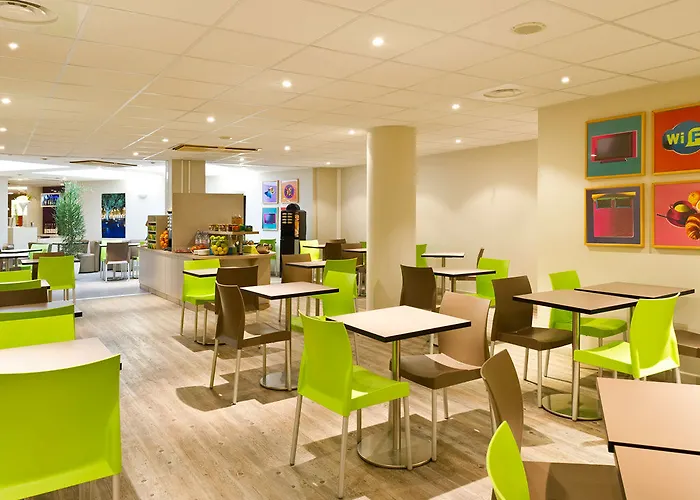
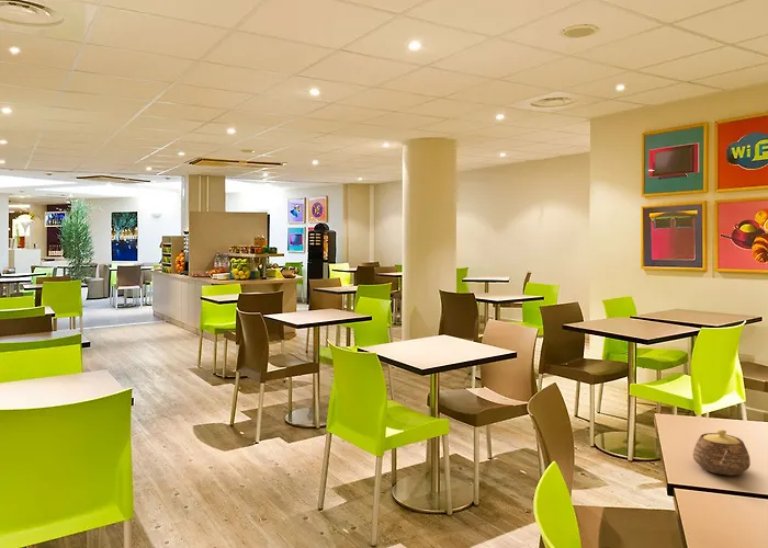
+ teapot [691,429,752,477]
